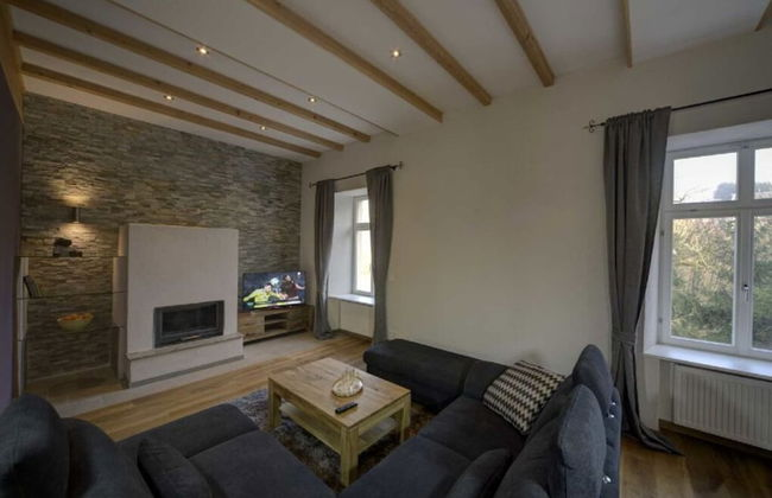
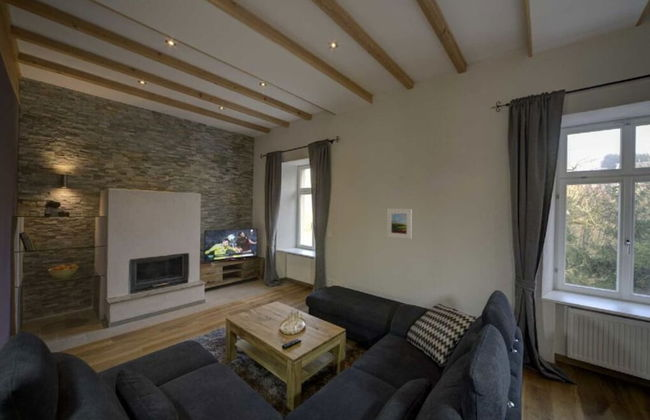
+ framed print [386,208,413,240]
